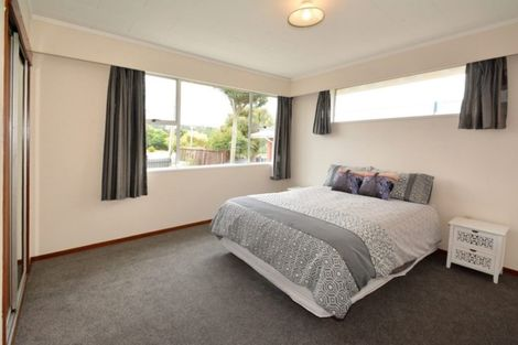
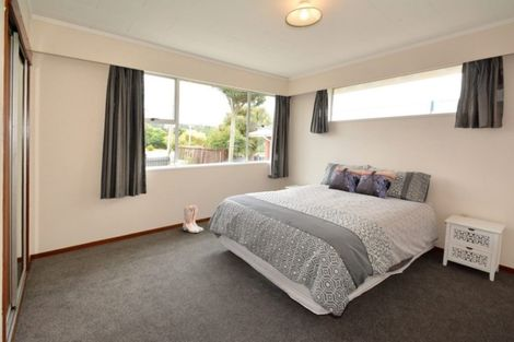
+ boots [182,204,205,234]
